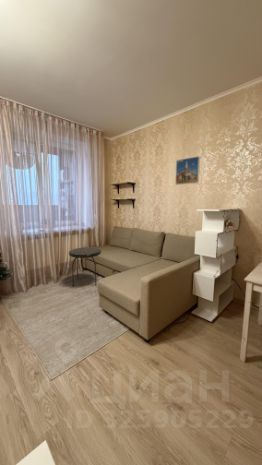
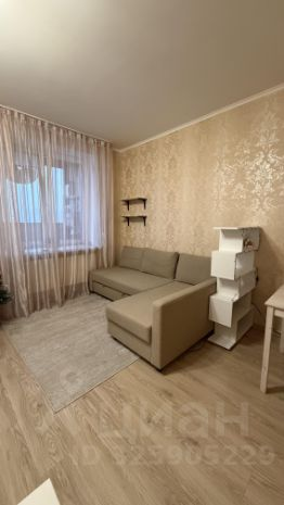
- side table [68,246,102,287]
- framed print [174,155,201,186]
